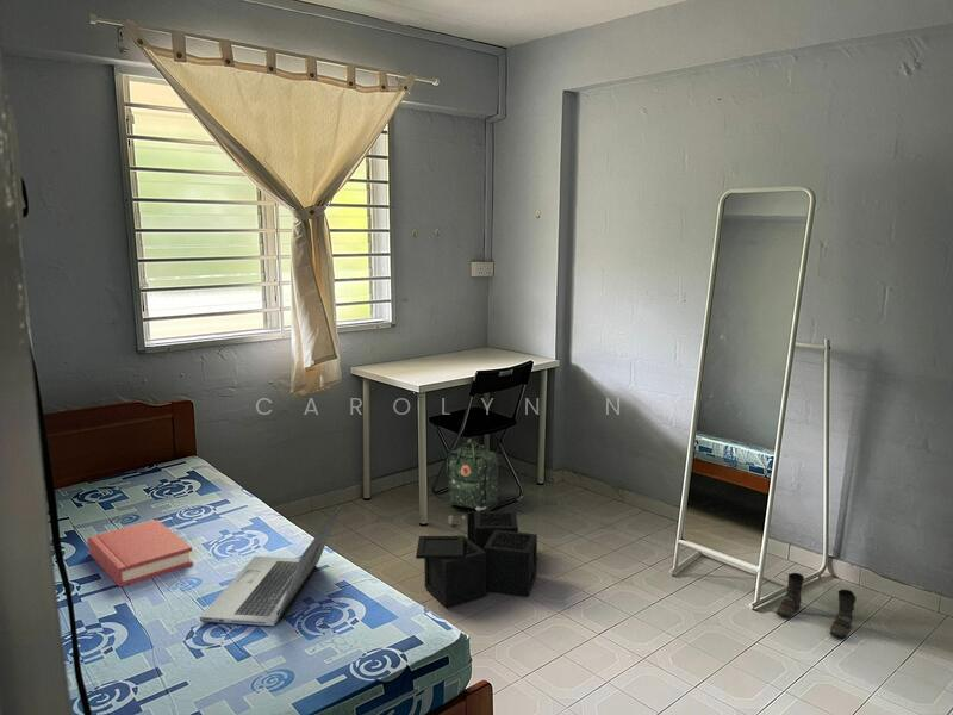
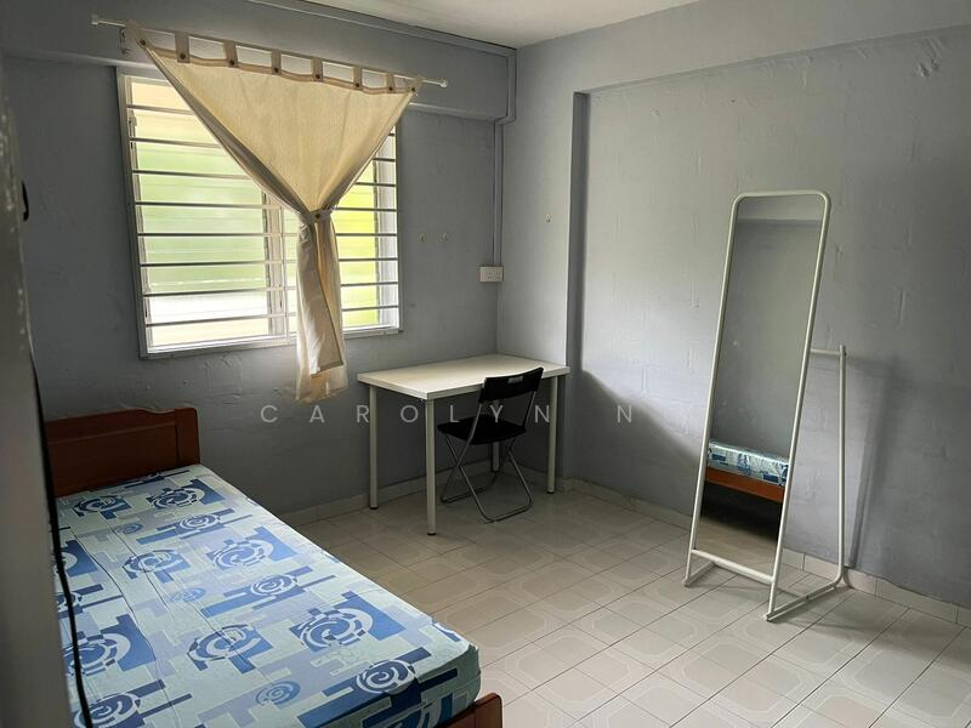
- storage bin [415,510,540,609]
- boots [776,572,857,640]
- hardback book [87,518,194,587]
- backpack [446,439,524,526]
- laptop [199,504,342,627]
